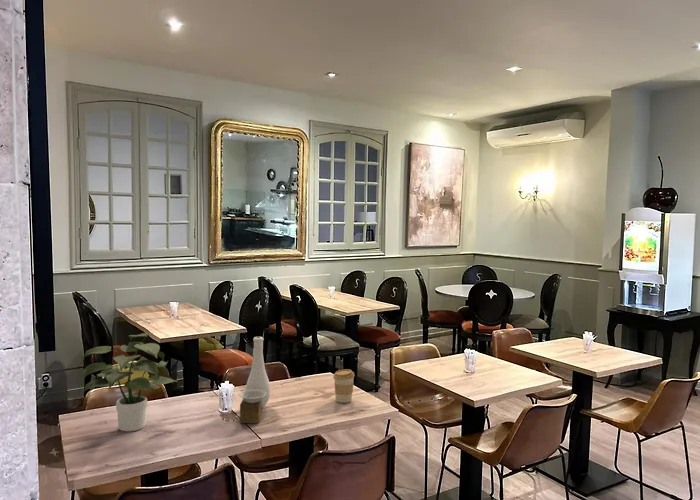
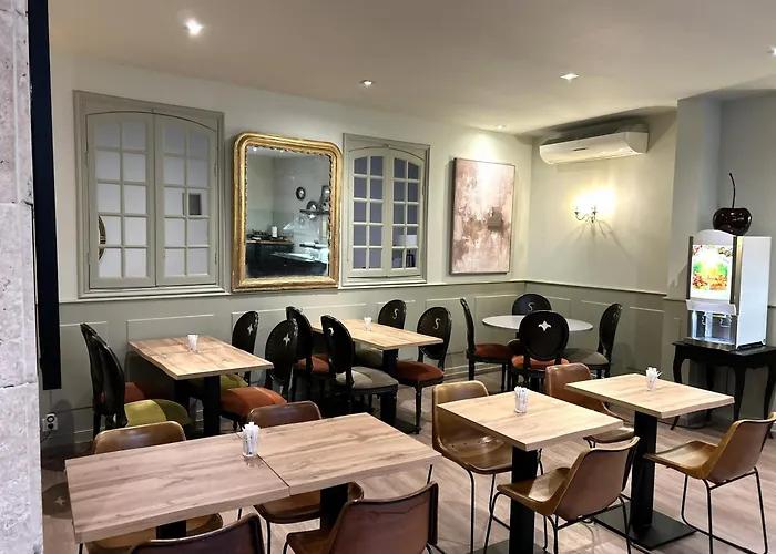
- vase [238,336,271,424]
- potted plant [81,332,178,432]
- coffee cup [332,368,356,404]
